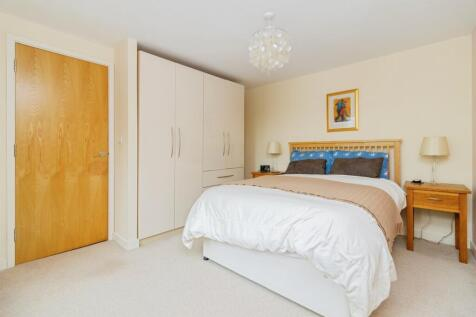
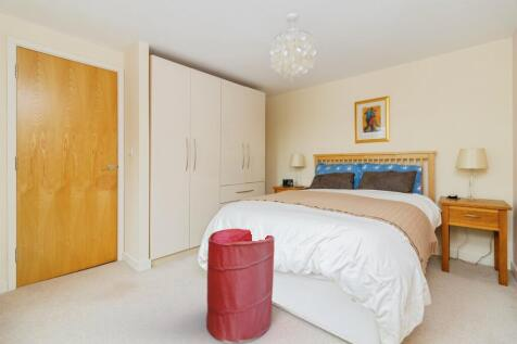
+ laundry hamper [205,228,276,344]
